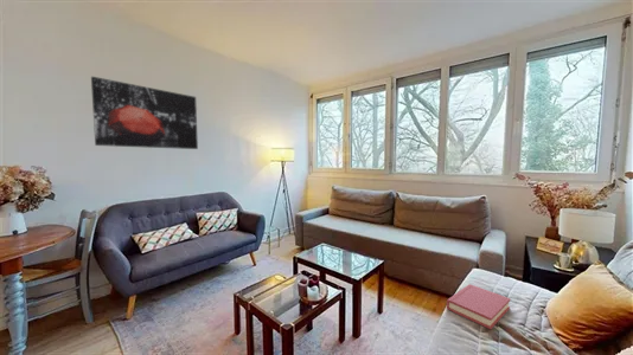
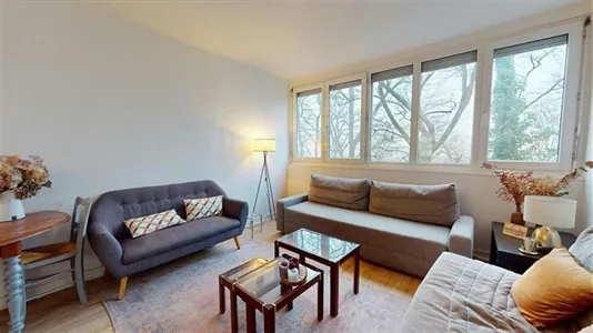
- wall art [90,76,199,150]
- hardback book [446,283,512,330]
